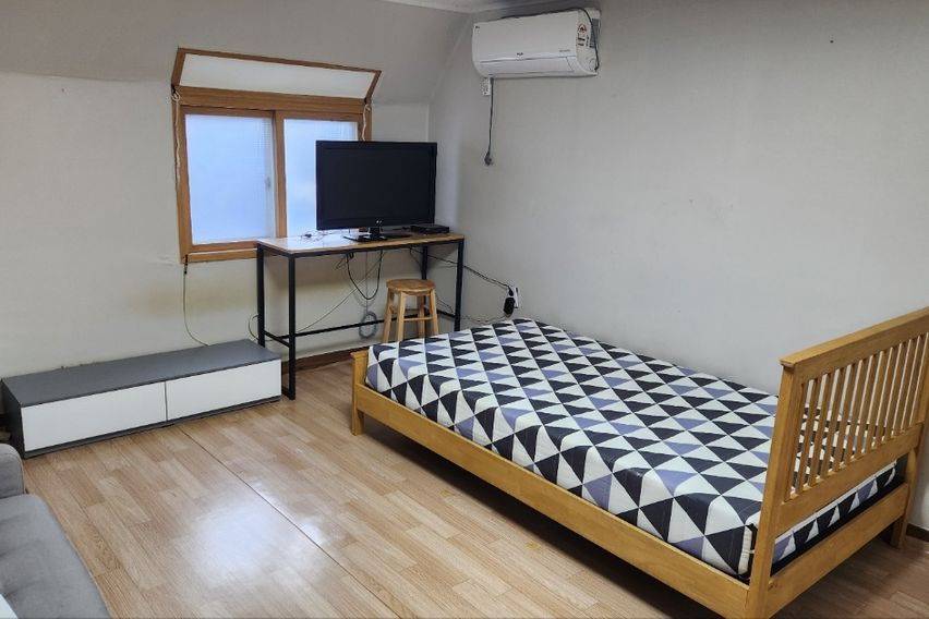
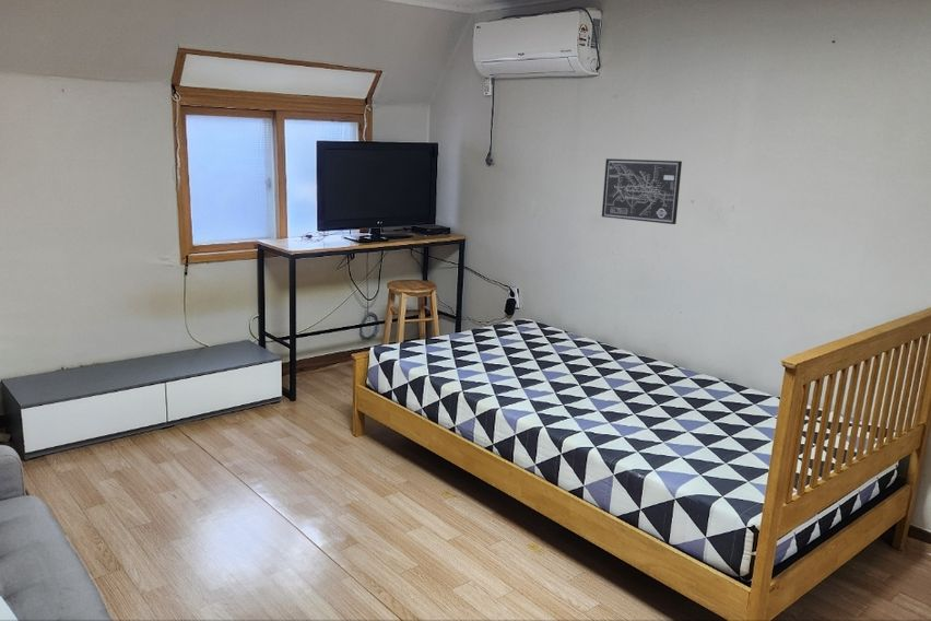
+ wall art [601,157,683,225]
